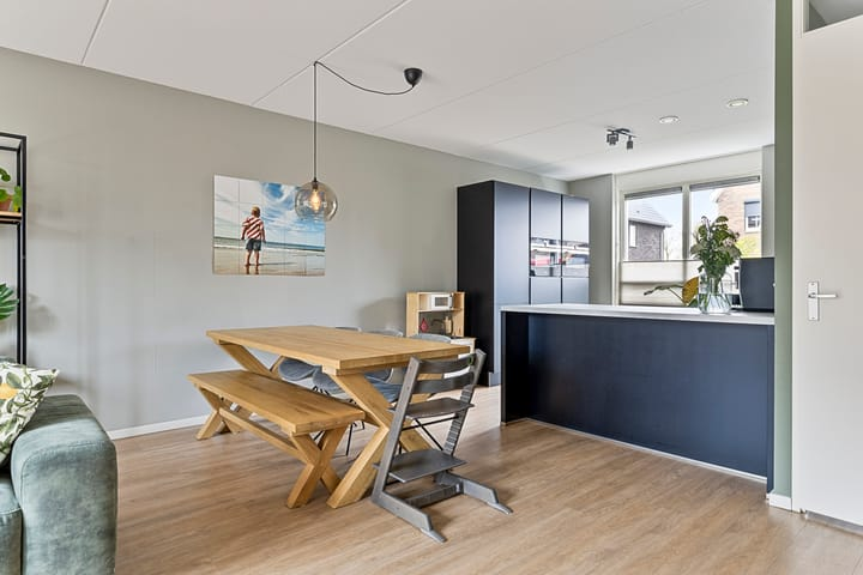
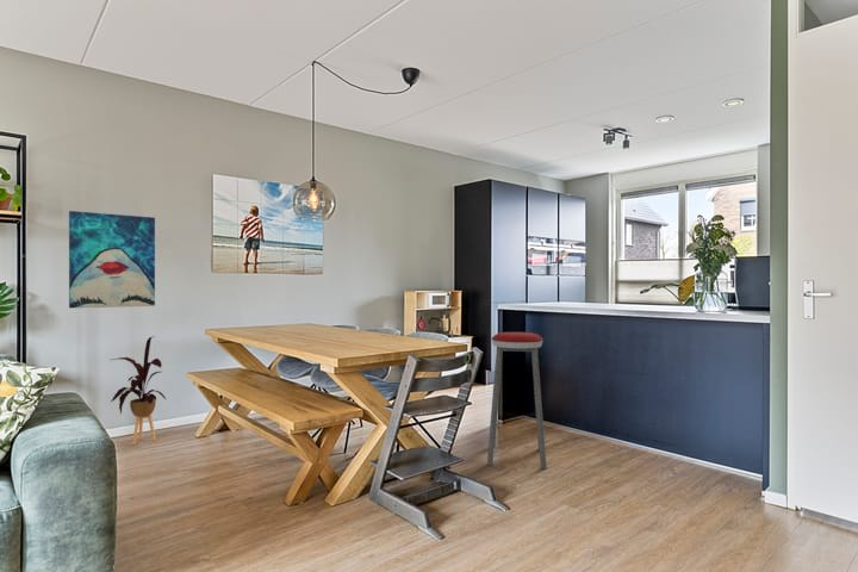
+ wall art [68,210,156,310]
+ house plant [108,336,167,446]
+ music stool [486,331,548,470]
